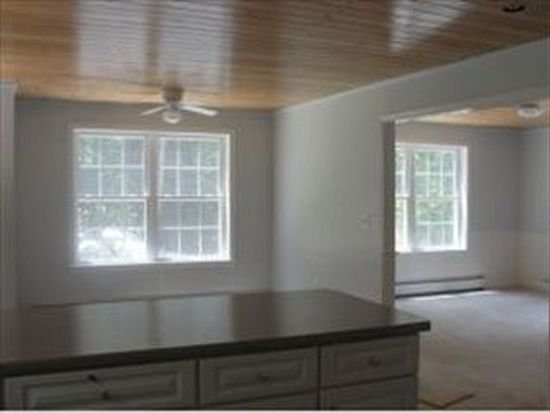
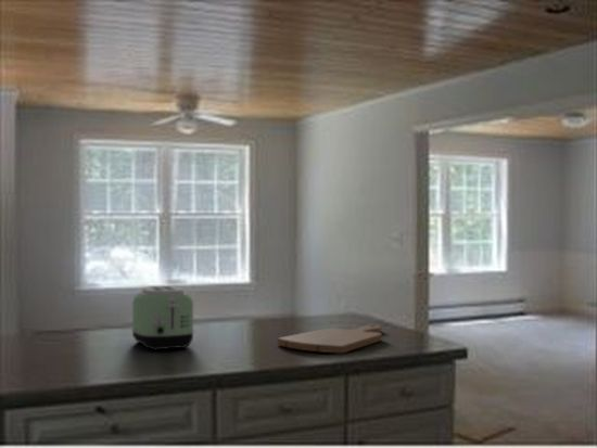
+ toaster [130,285,195,351]
+ cutting board [277,324,383,355]
